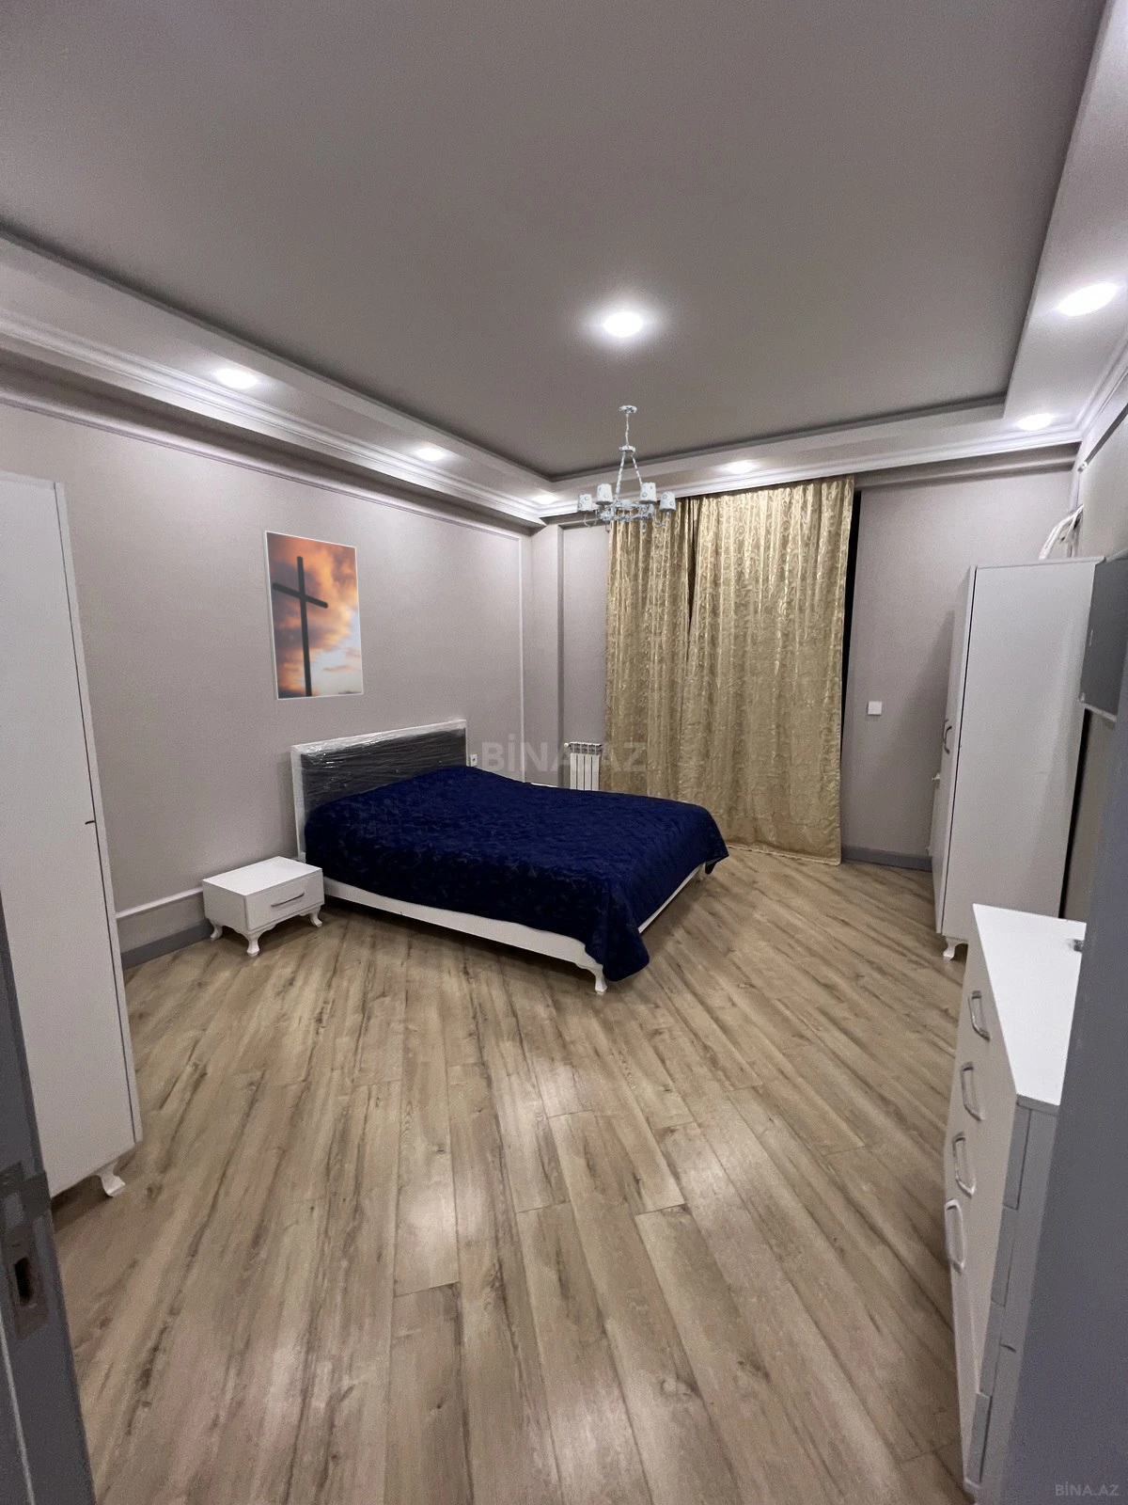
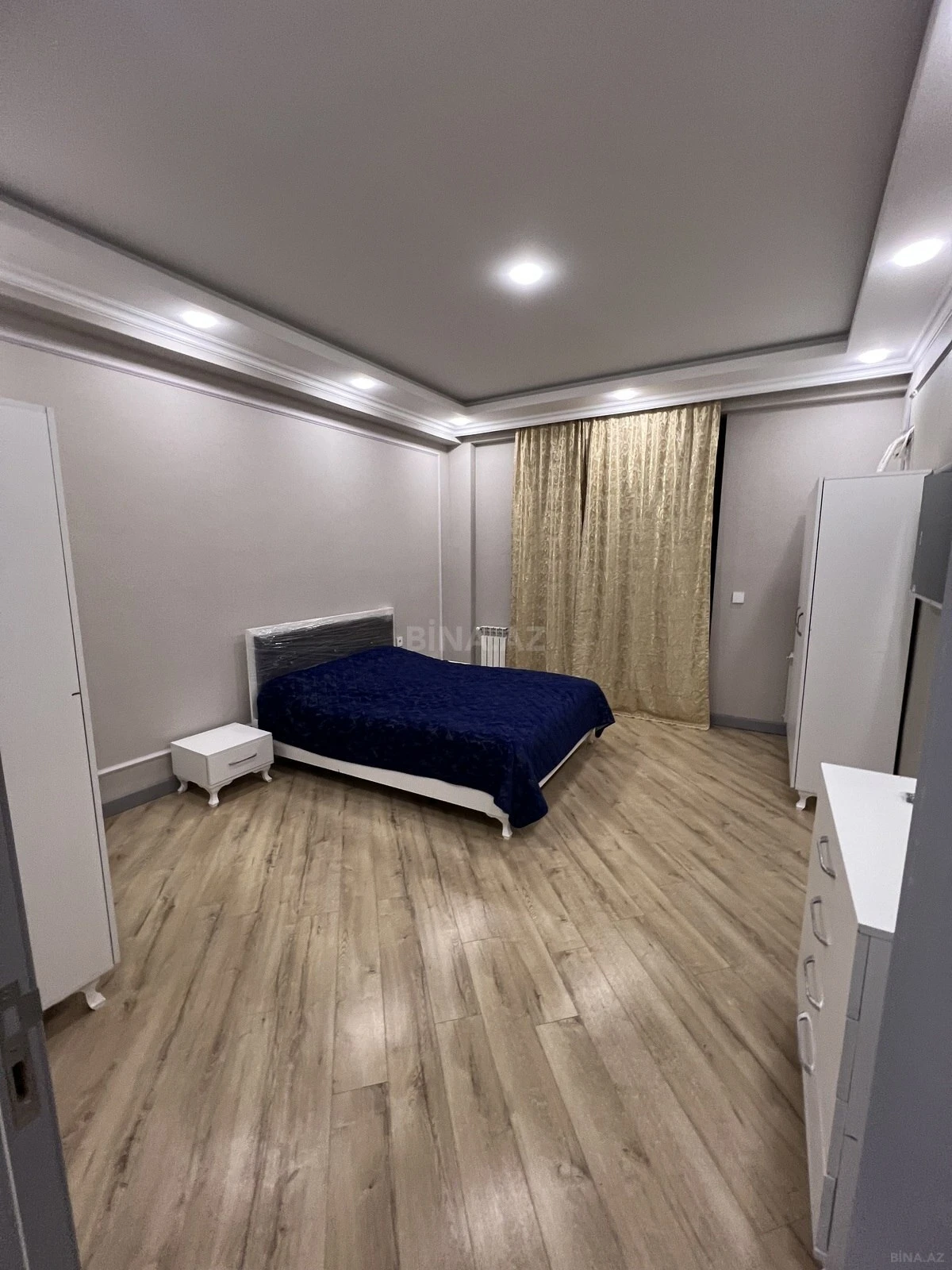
- chandelier [576,404,677,534]
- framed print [262,530,364,700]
